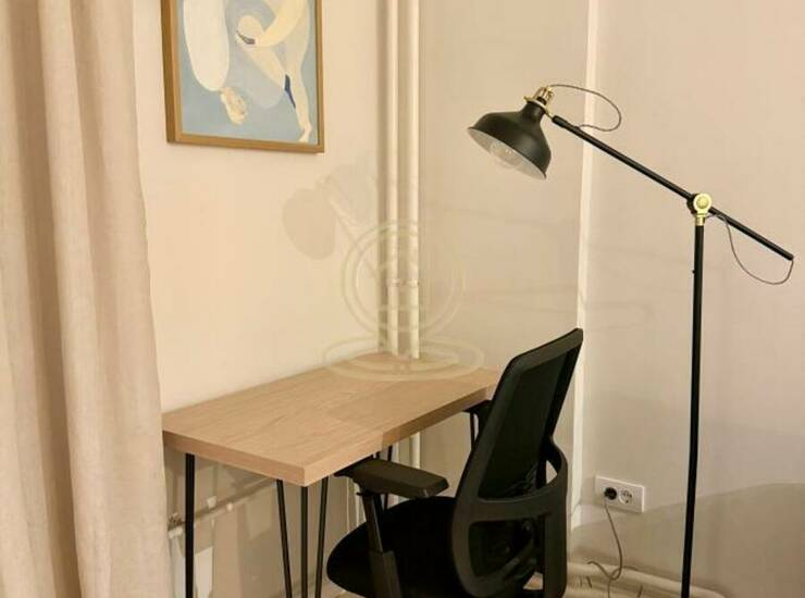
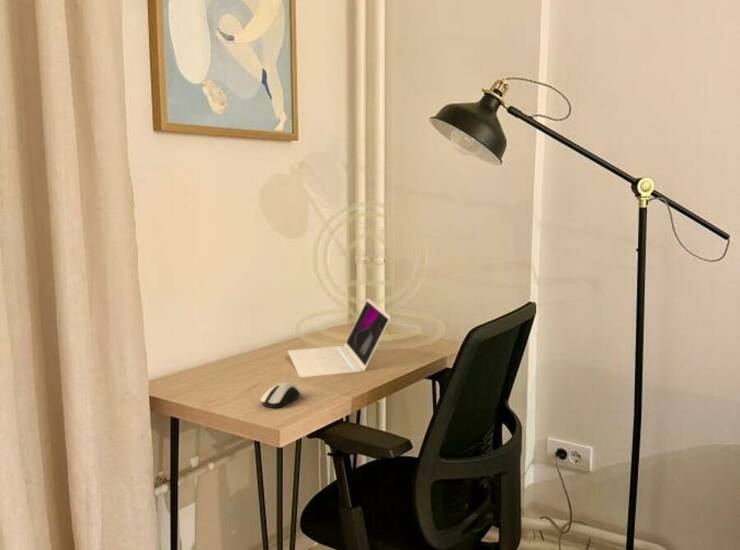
+ laptop [287,297,392,378]
+ computer mouse [259,381,301,409]
